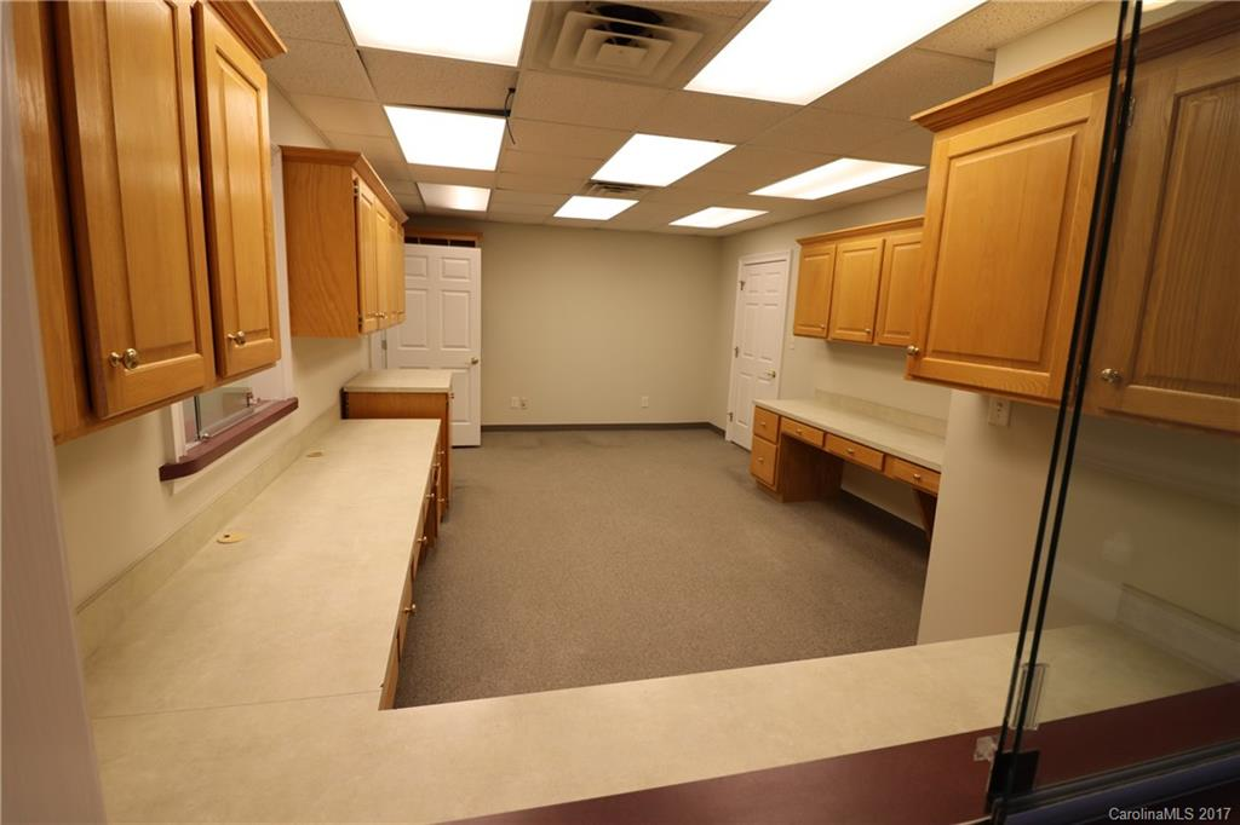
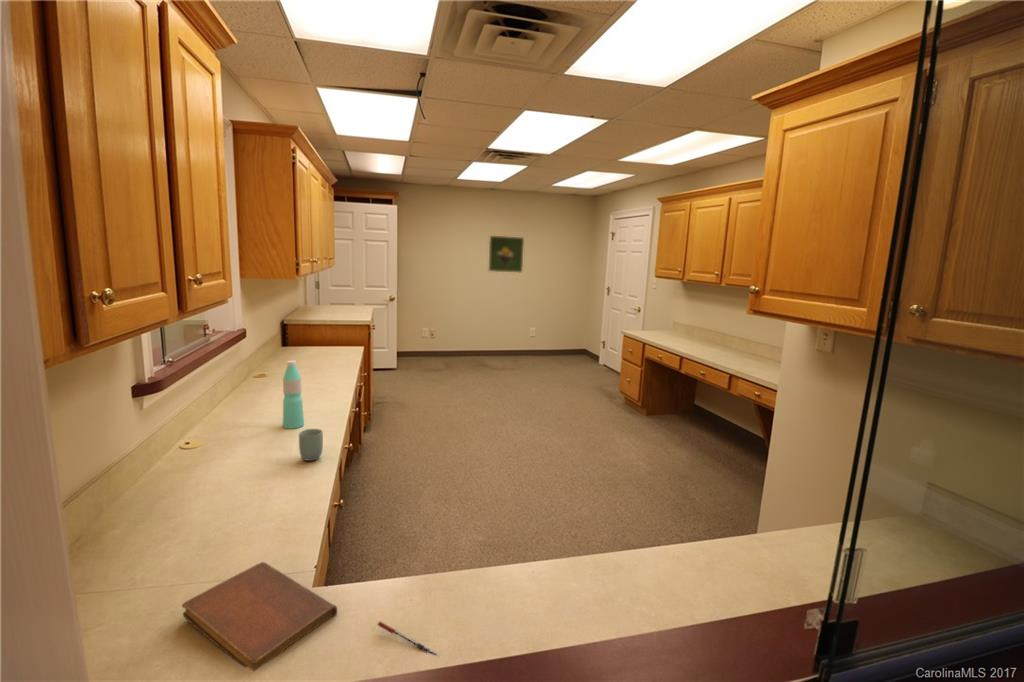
+ pen [377,620,438,656]
+ notebook [181,561,338,673]
+ water bottle [282,359,305,430]
+ cup [298,428,324,462]
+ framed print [487,235,525,274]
